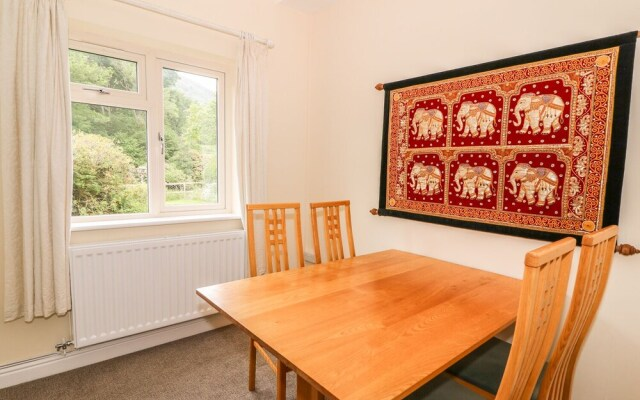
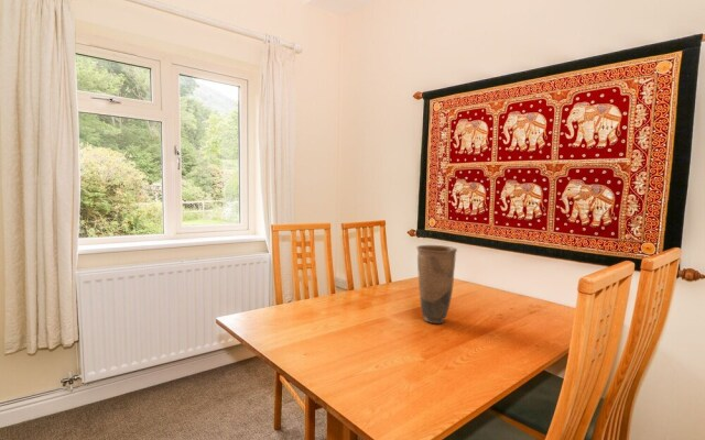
+ vase [415,244,458,324]
